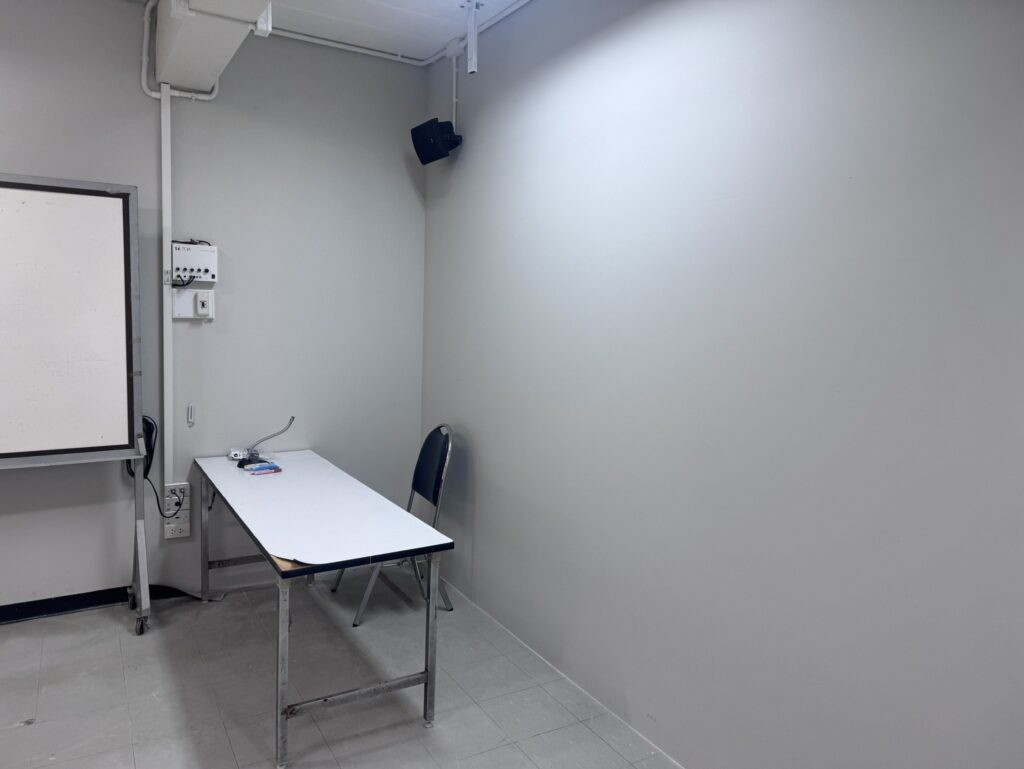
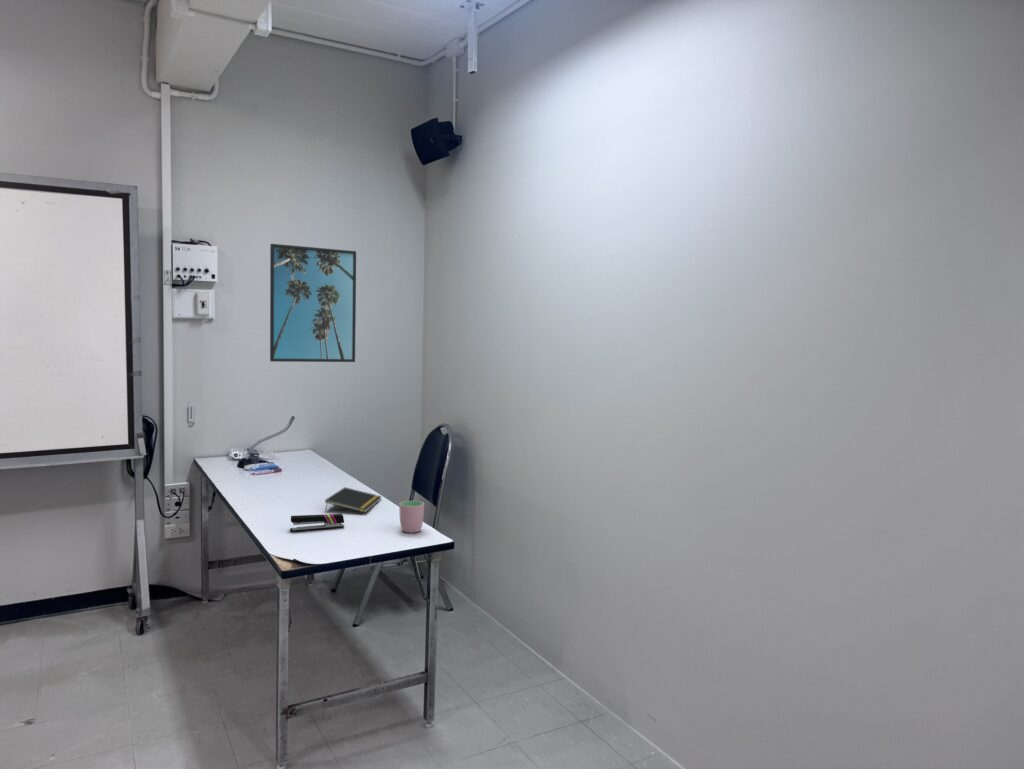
+ notepad [324,486,383,514]
+ cup [398,500,425,534]
+ stapler [289,513,345,533]
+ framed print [269,243,357,363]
